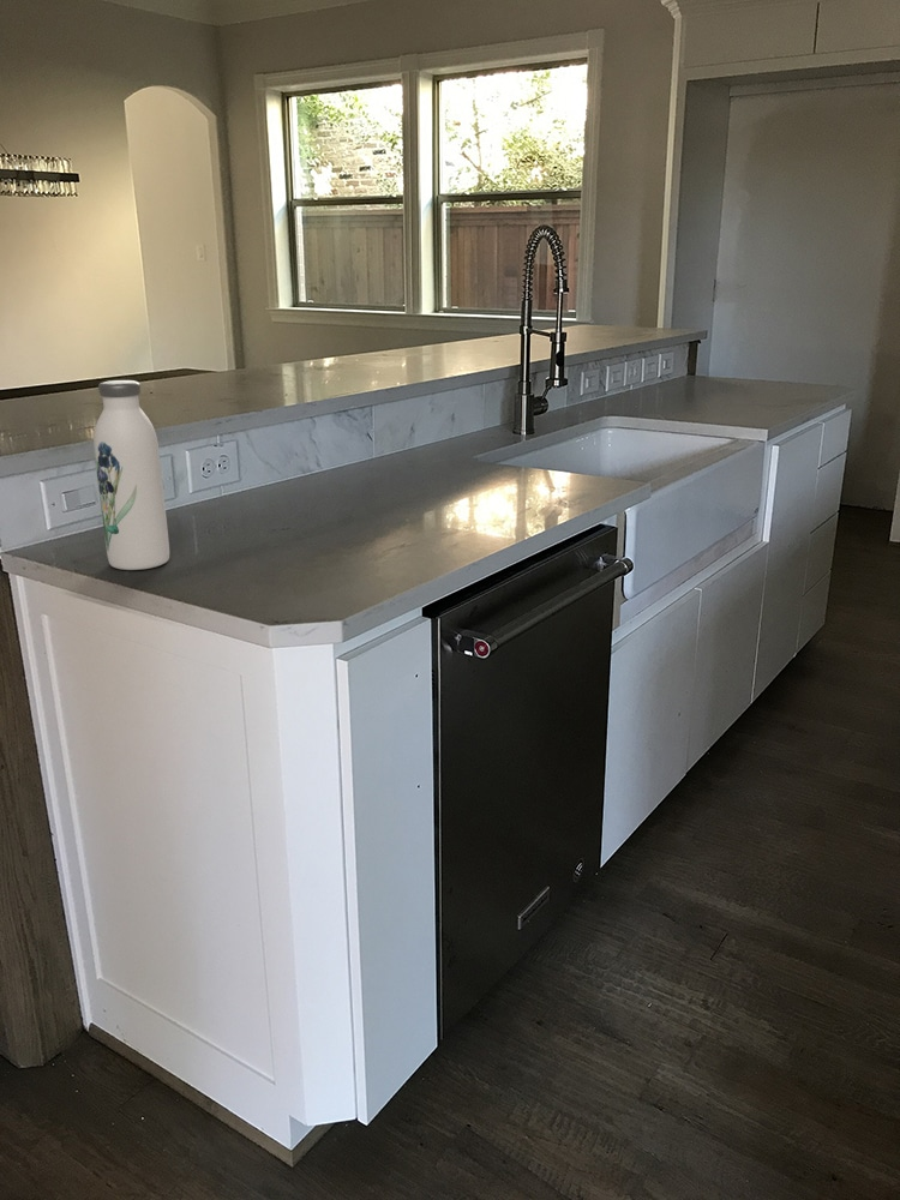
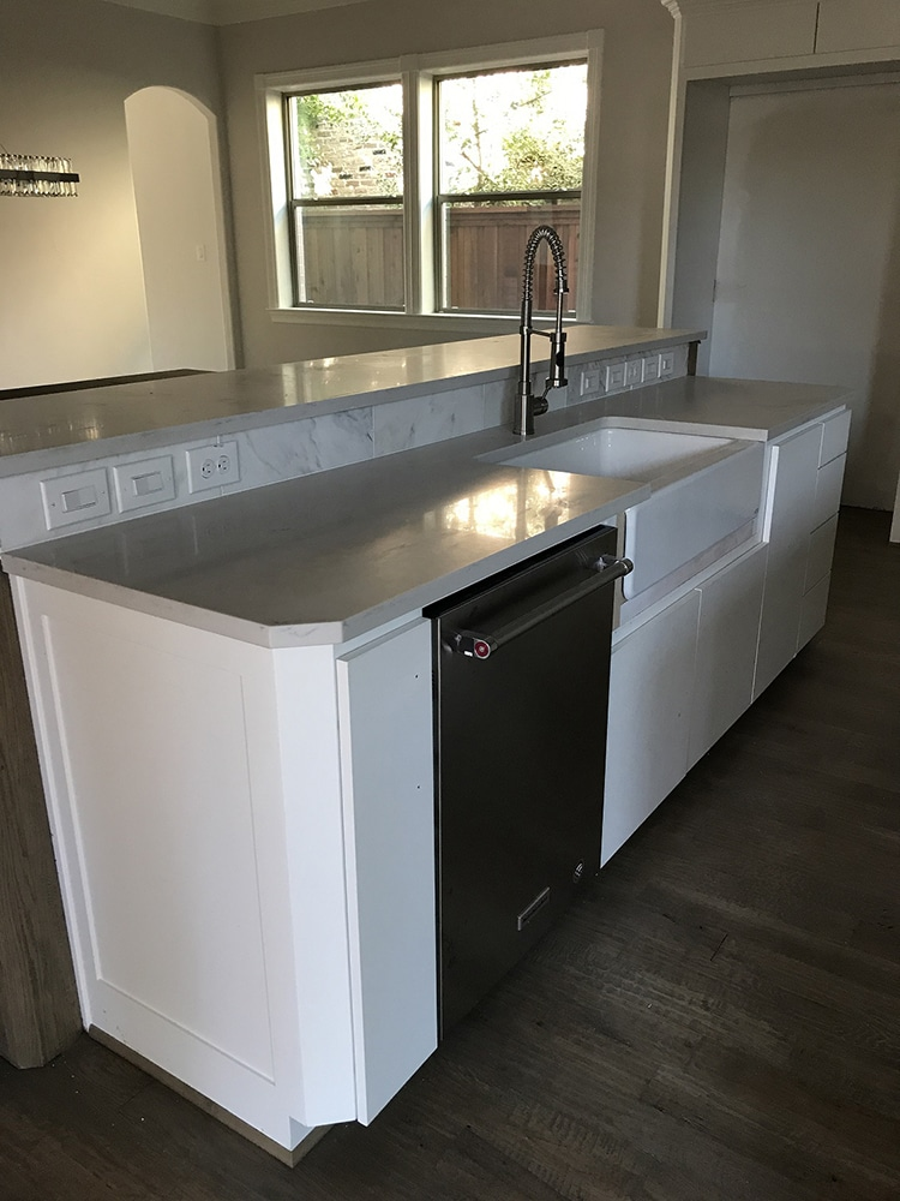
- water bottle [92,379,170,571]
